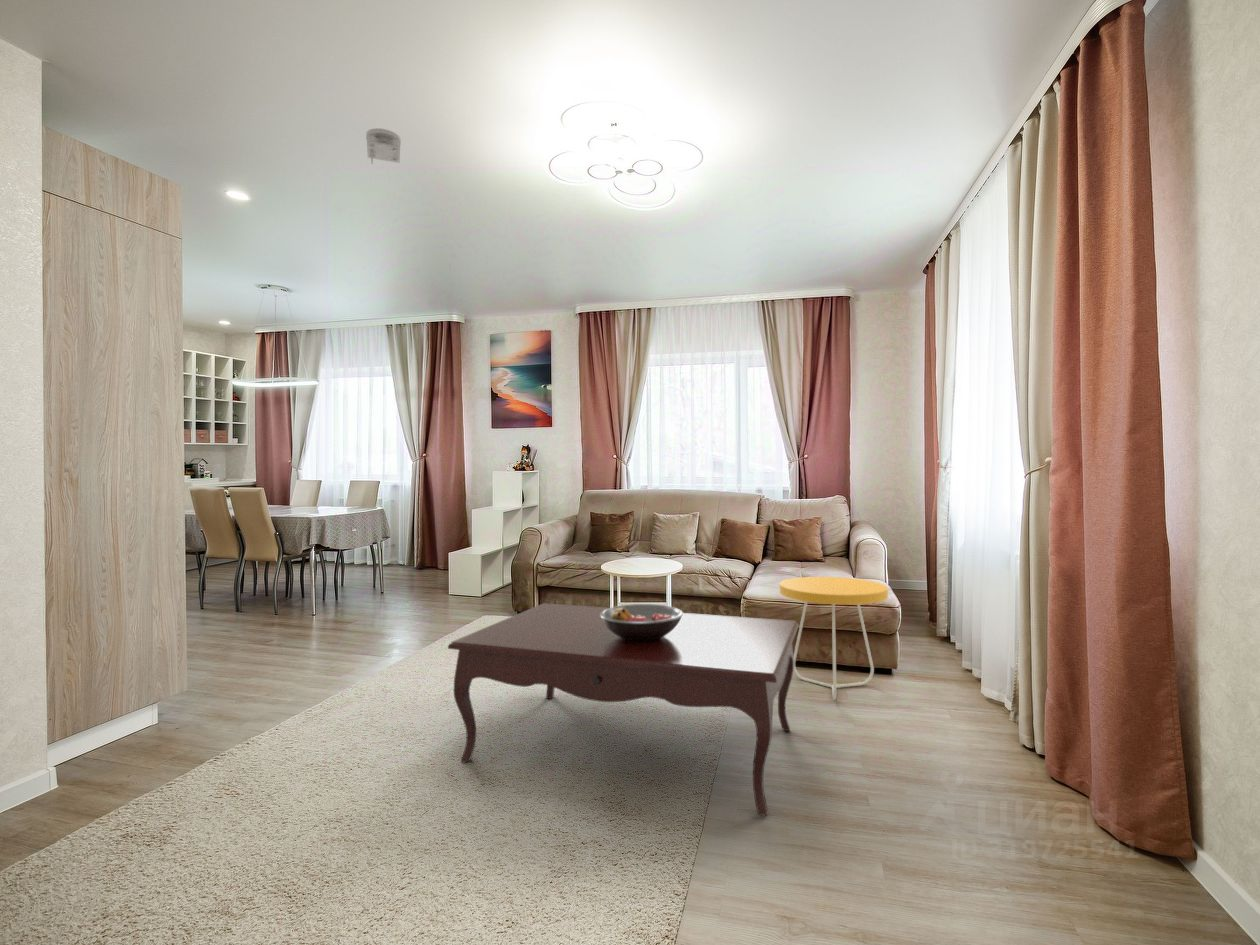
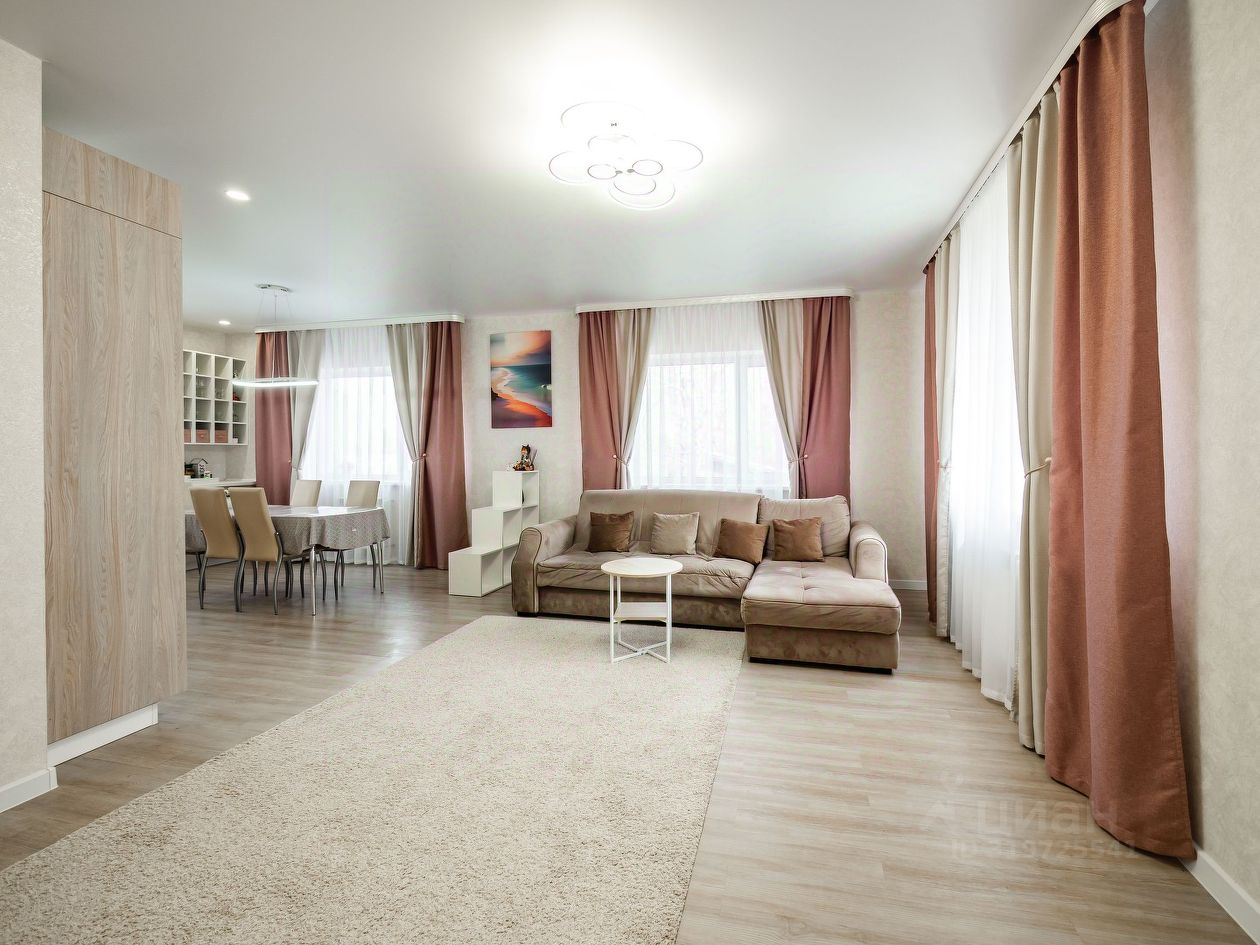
- fruit bowl [600,603,684,641]
- side table [778,576,889,701]
- smoke detector [365,127,402,165]
- coffee table [447,602,800,817]
